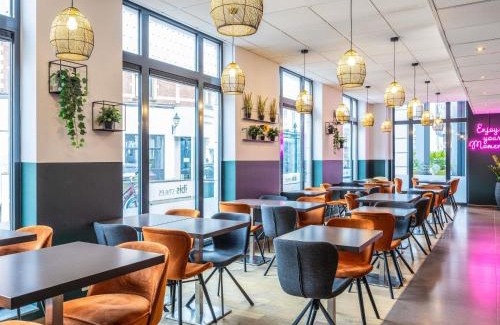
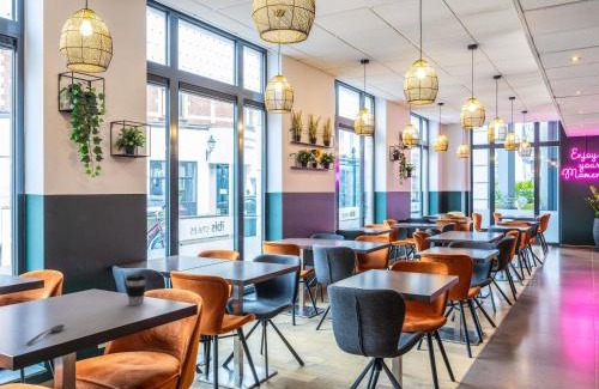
+ soupspoon [25,323,66,346]
+ coffee cup [125,273,147,306]
